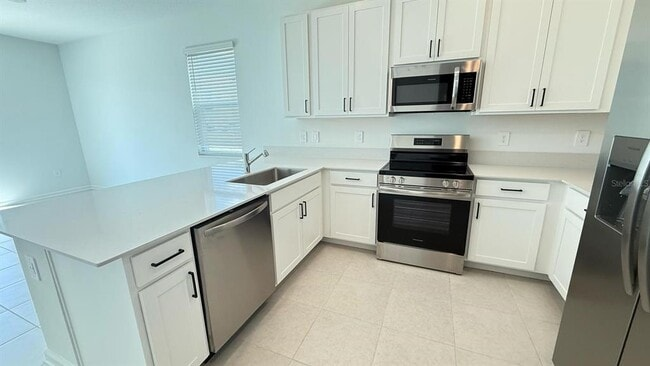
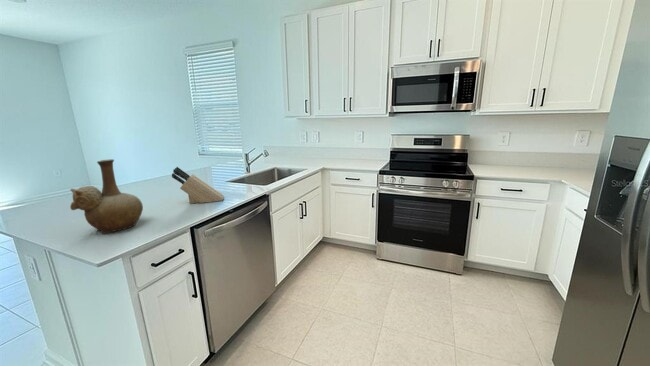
+ vase [69,158,144,235]
+ knife block [171,166,225,204]
